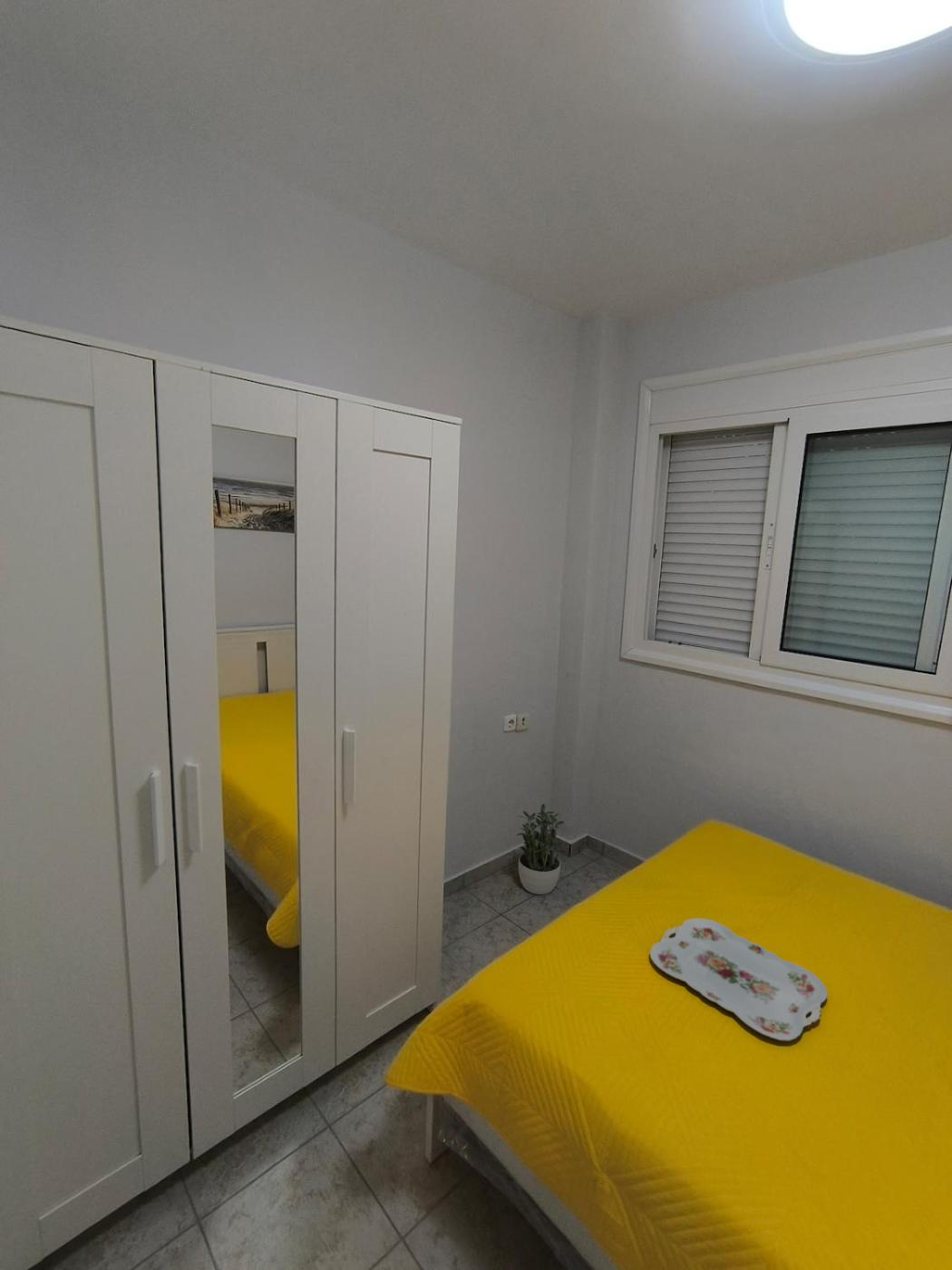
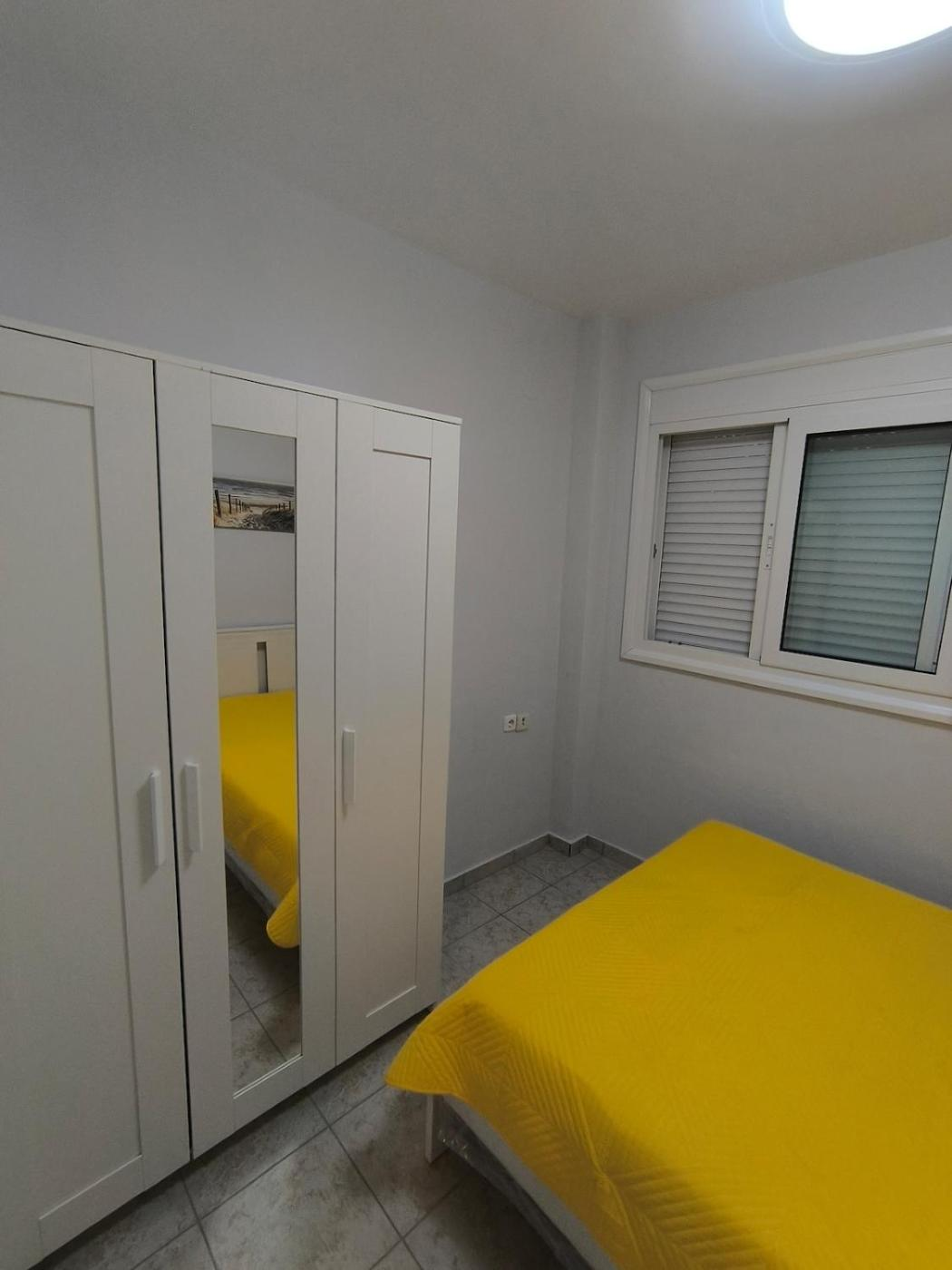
- potted plant [516,803,565,895]
- serving tray [649,917,829,1042]
